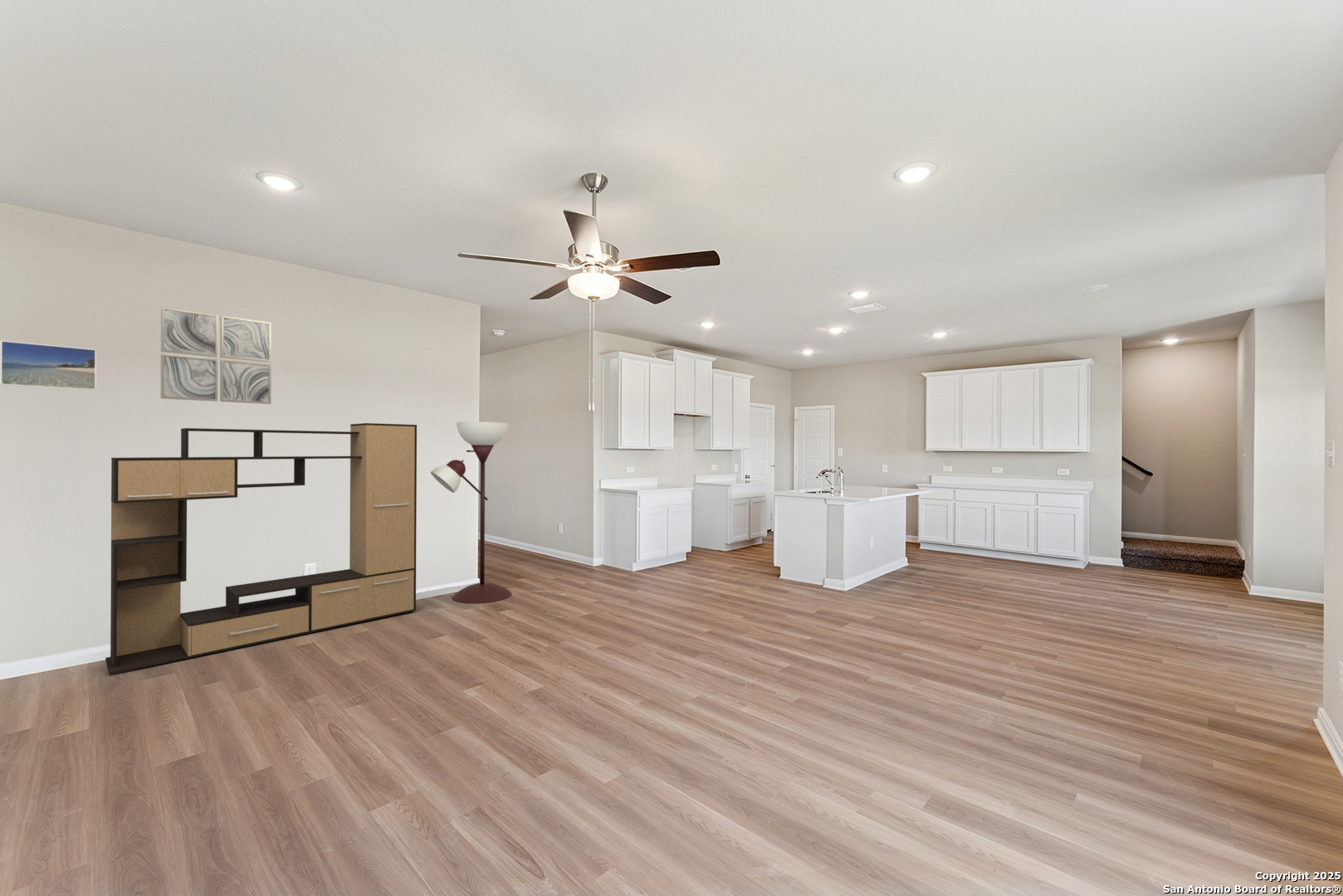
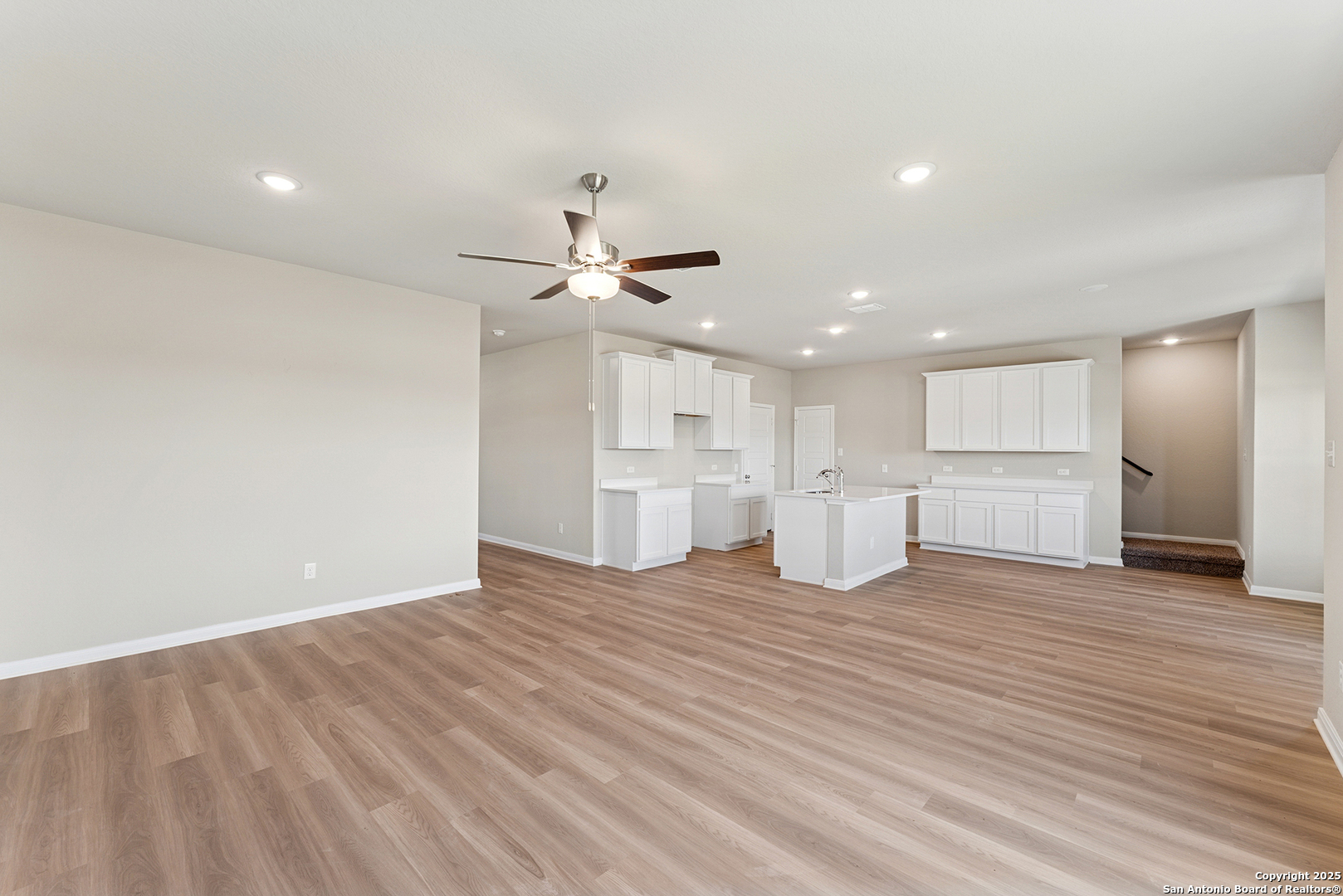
- floor lamp [430,421,512,604]
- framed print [0,339,97,391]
- media console [105,422,418,675]
- wall art [160,306,272,405]
